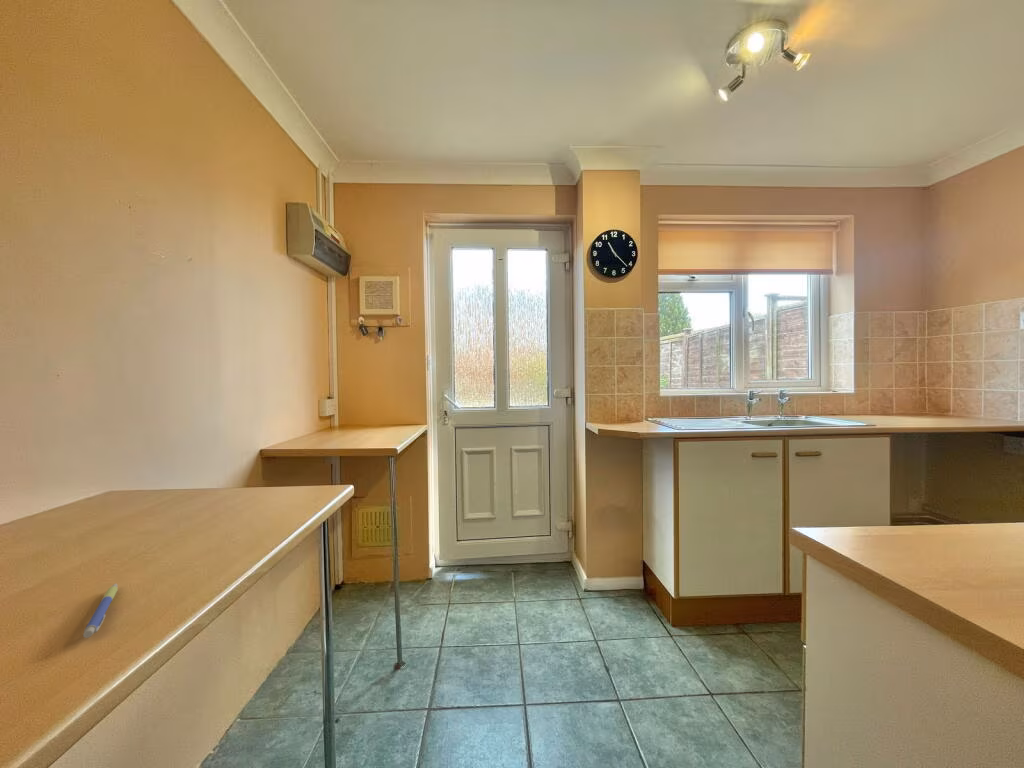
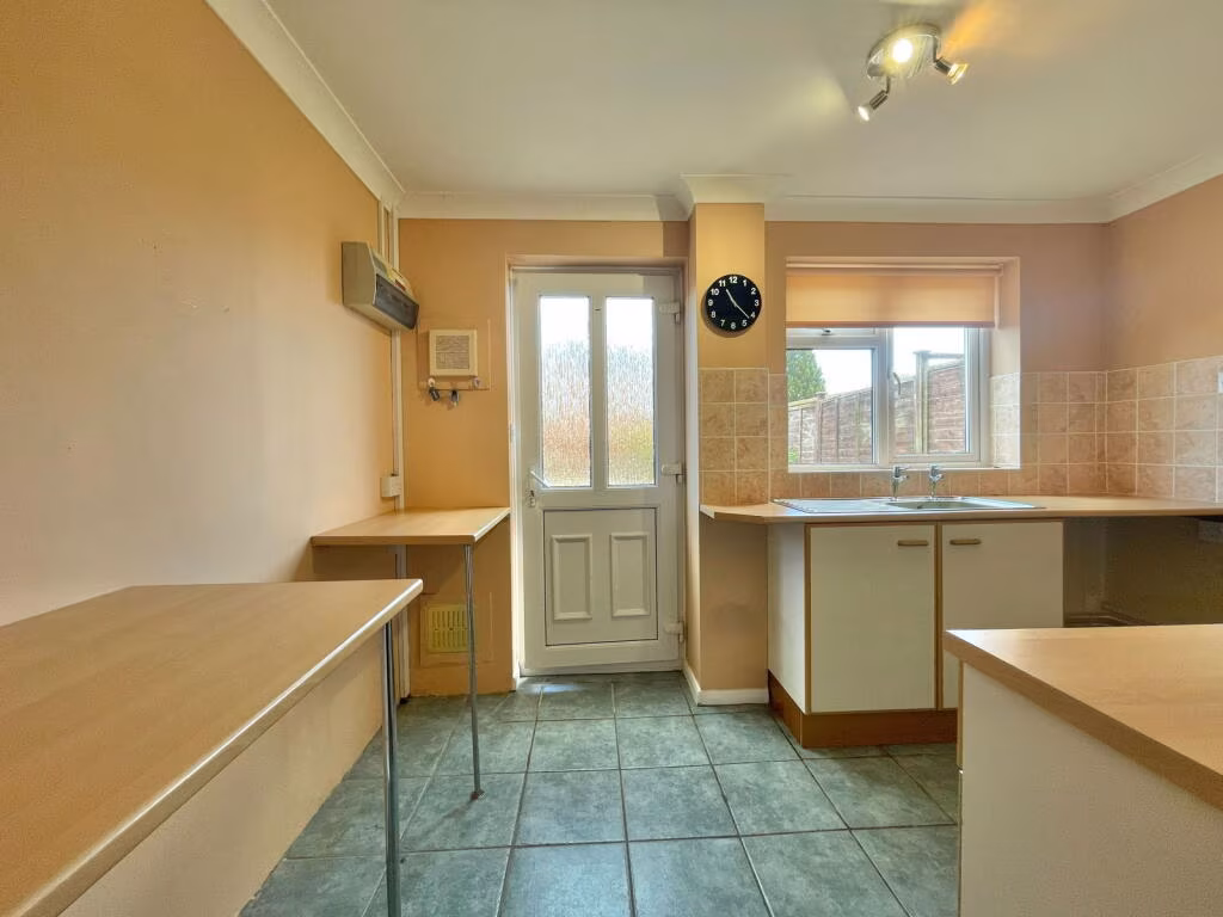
- pen [82,583,119,639]
